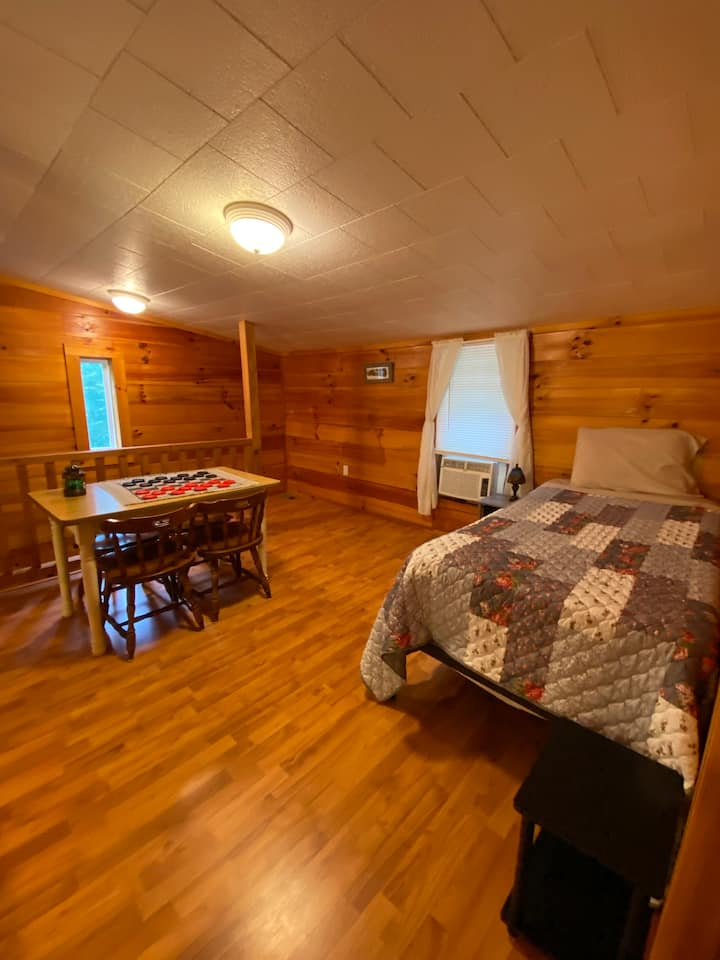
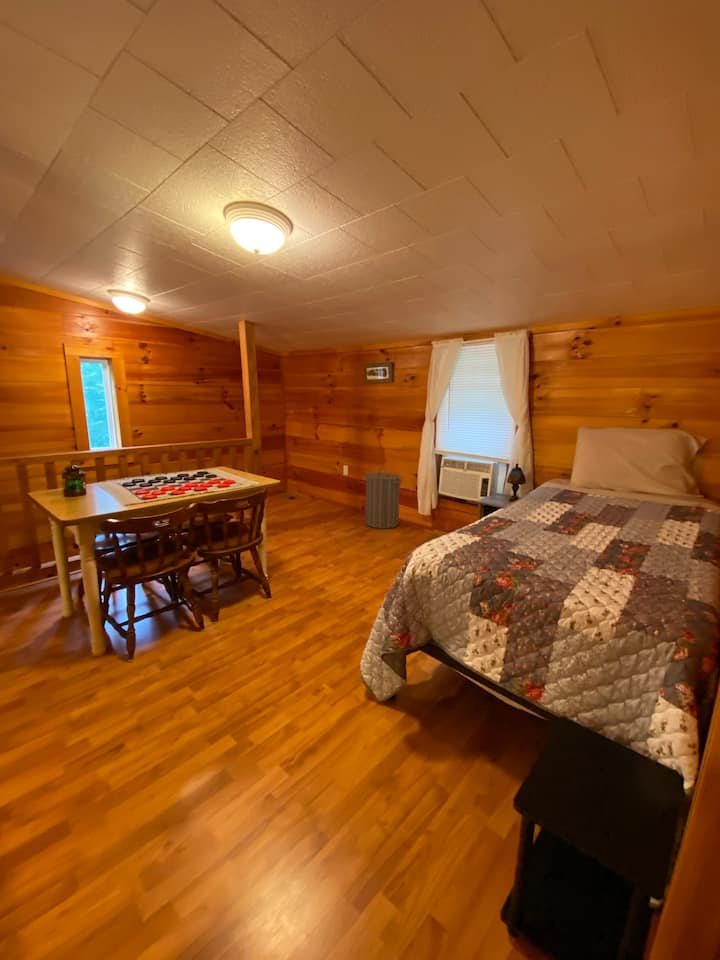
+ laundry hamper [365,467,403,530]
